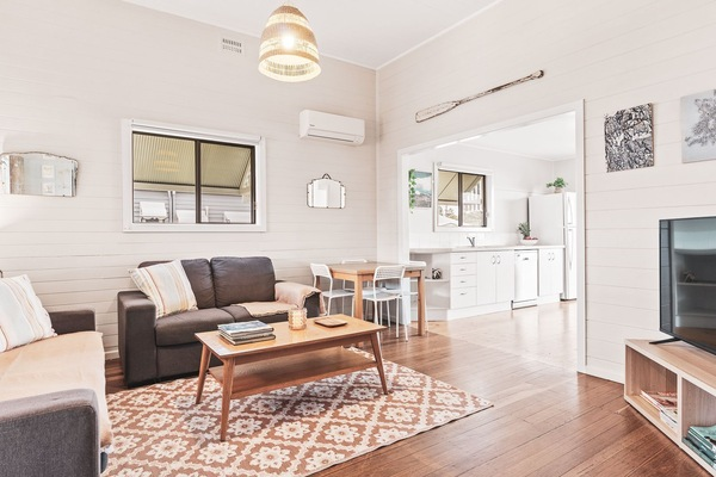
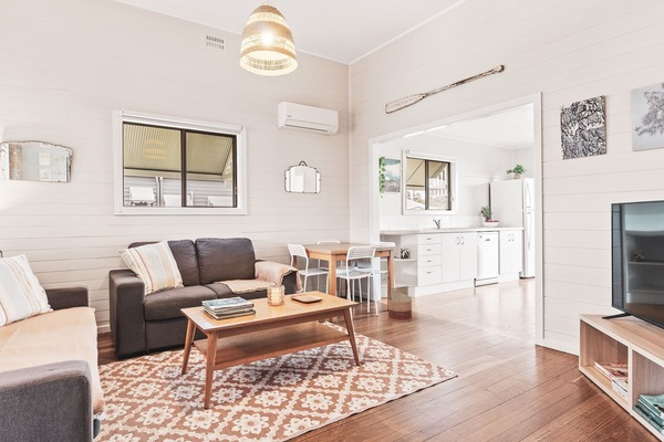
+ basket [387,285,413,323]
